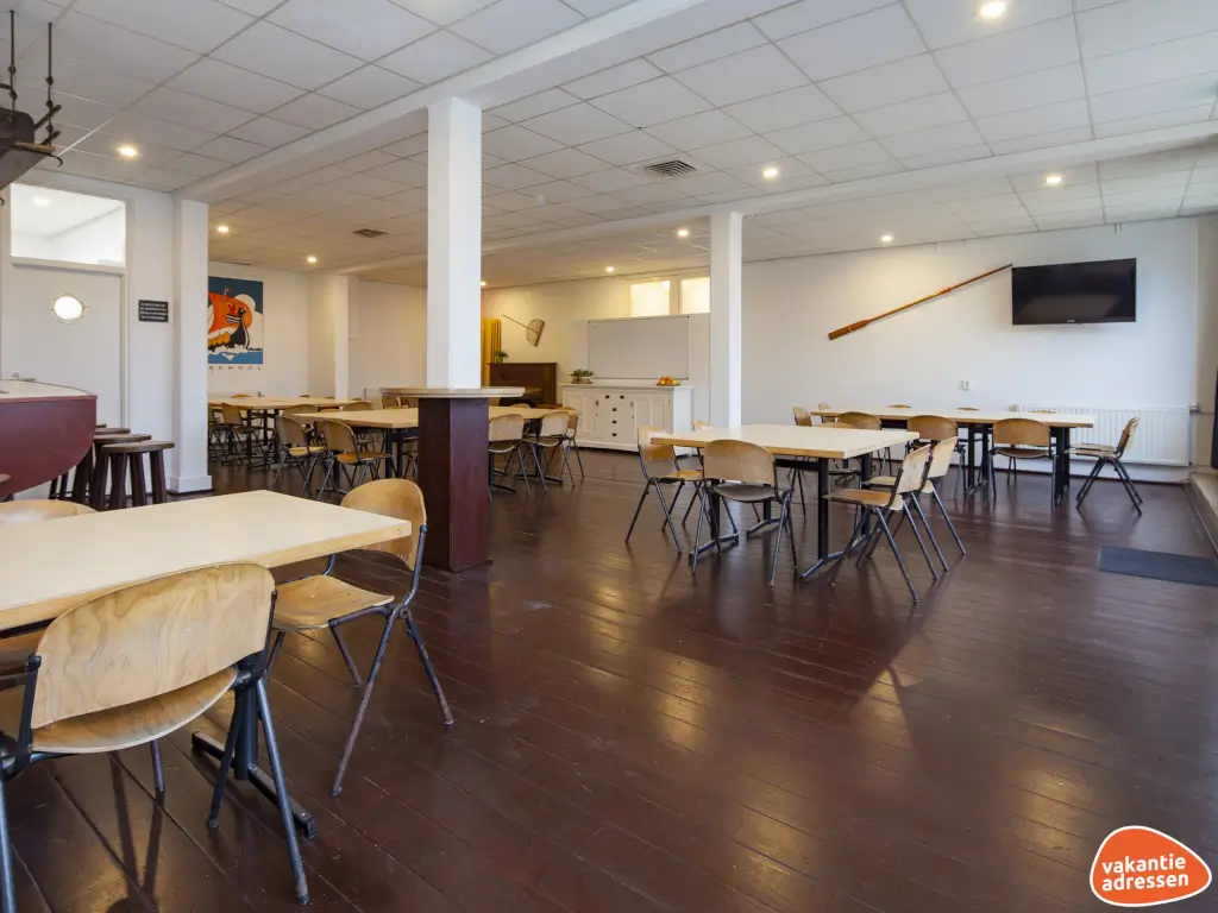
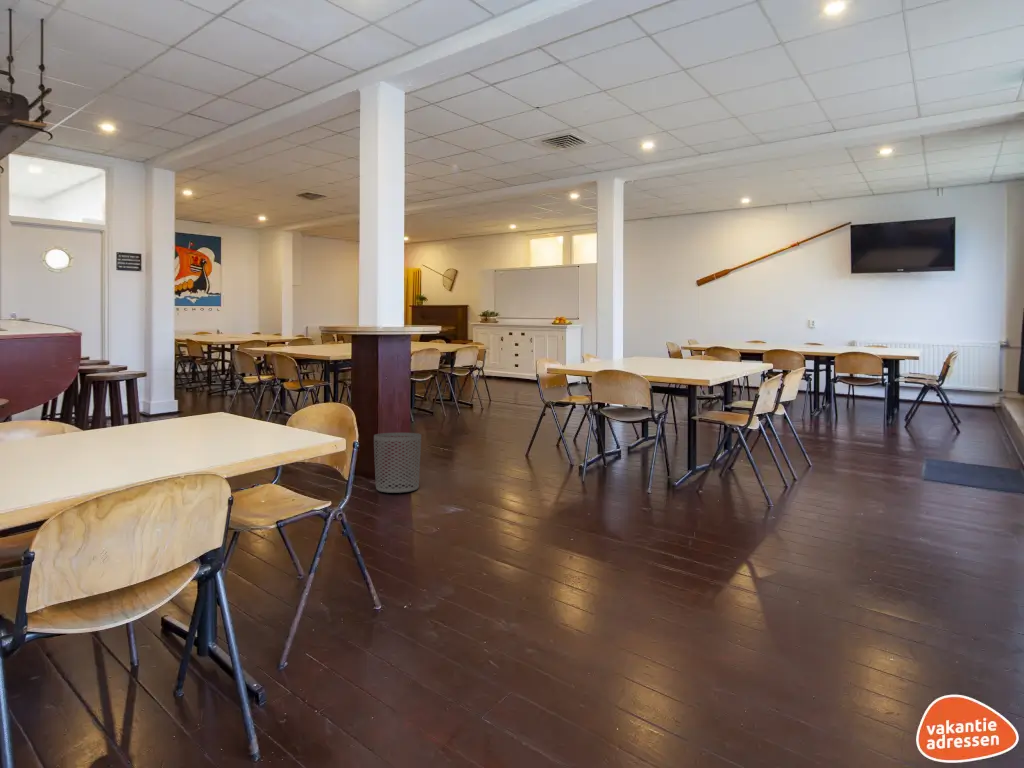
+ waste bin [373,432,422,494]
